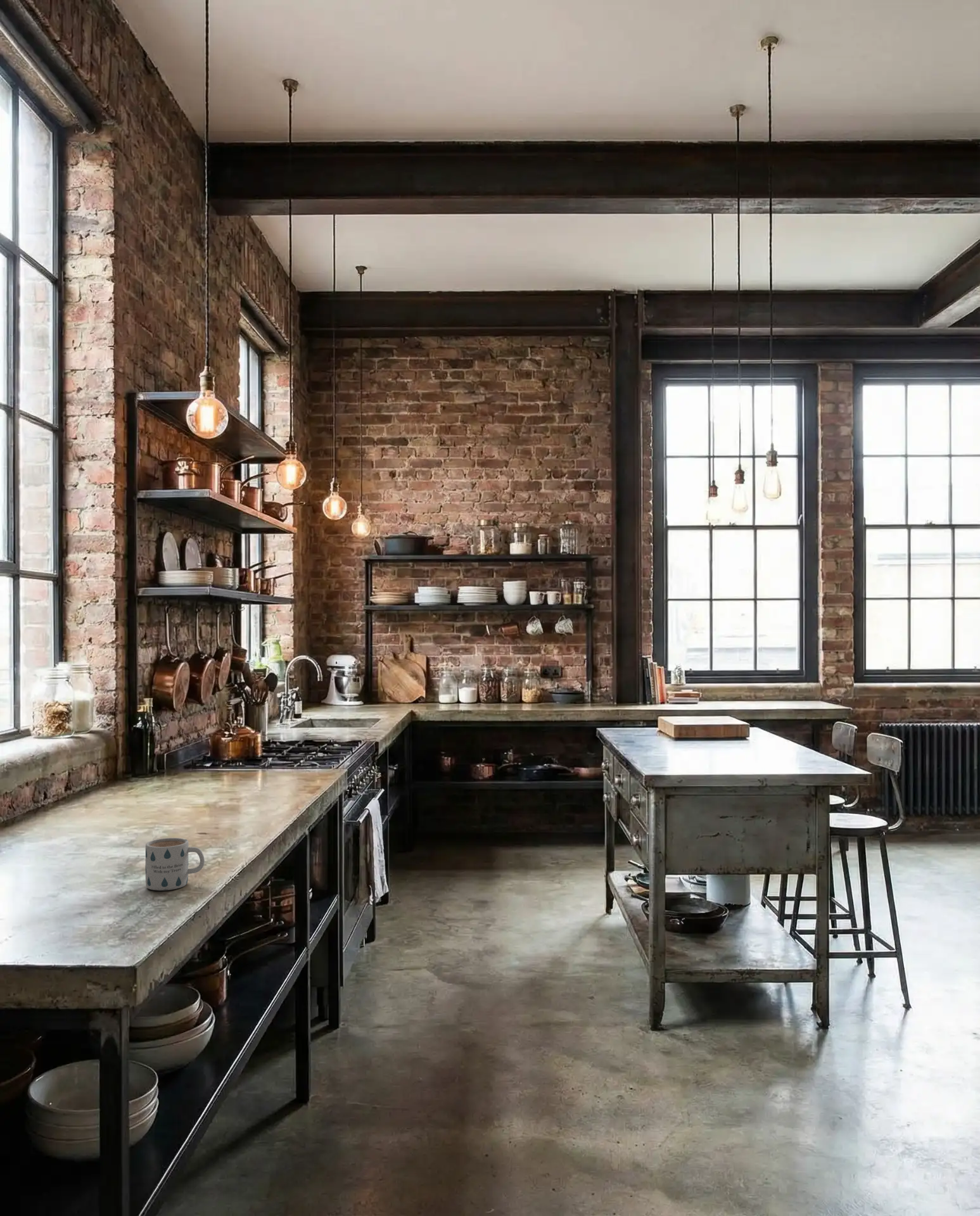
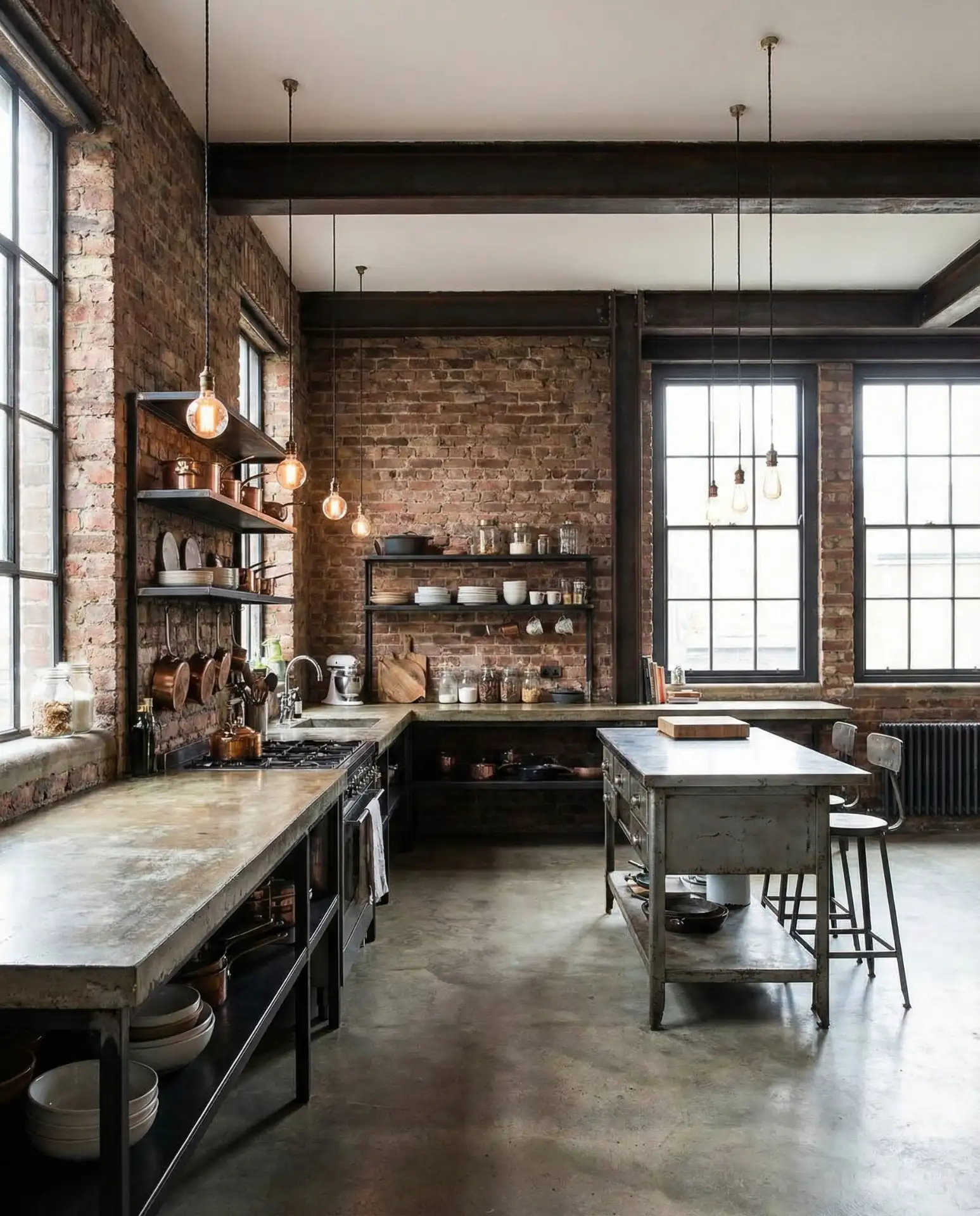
- mug [145,837,205,891]
